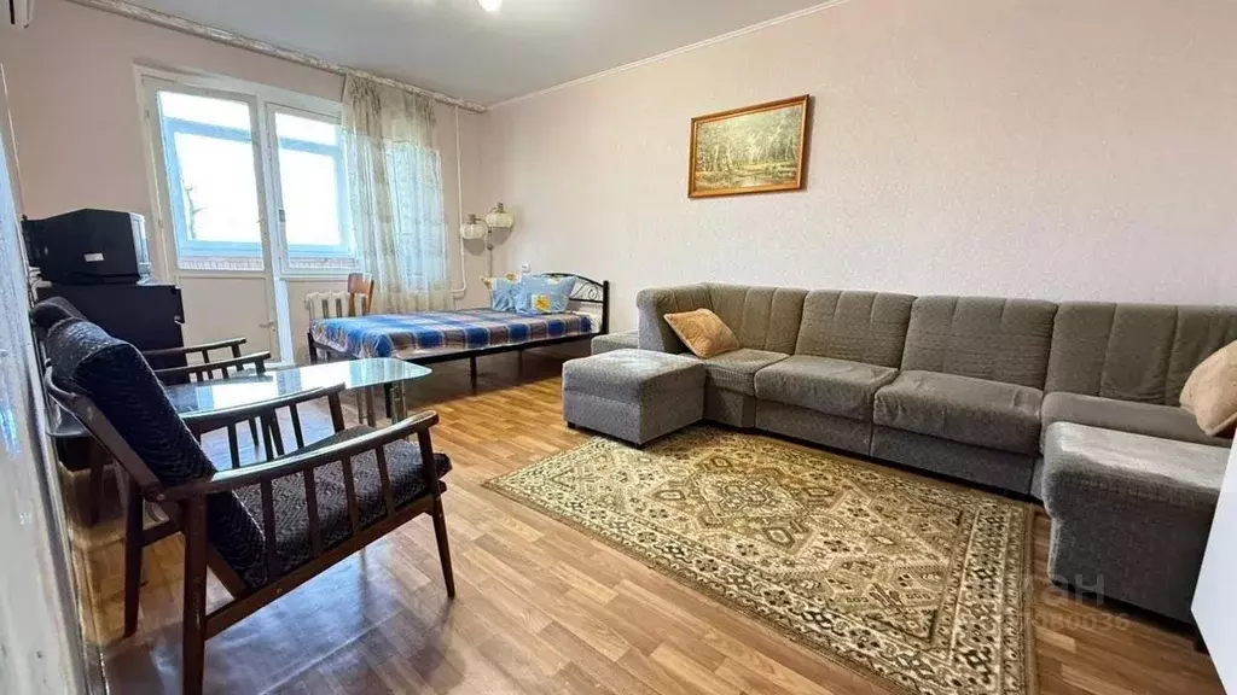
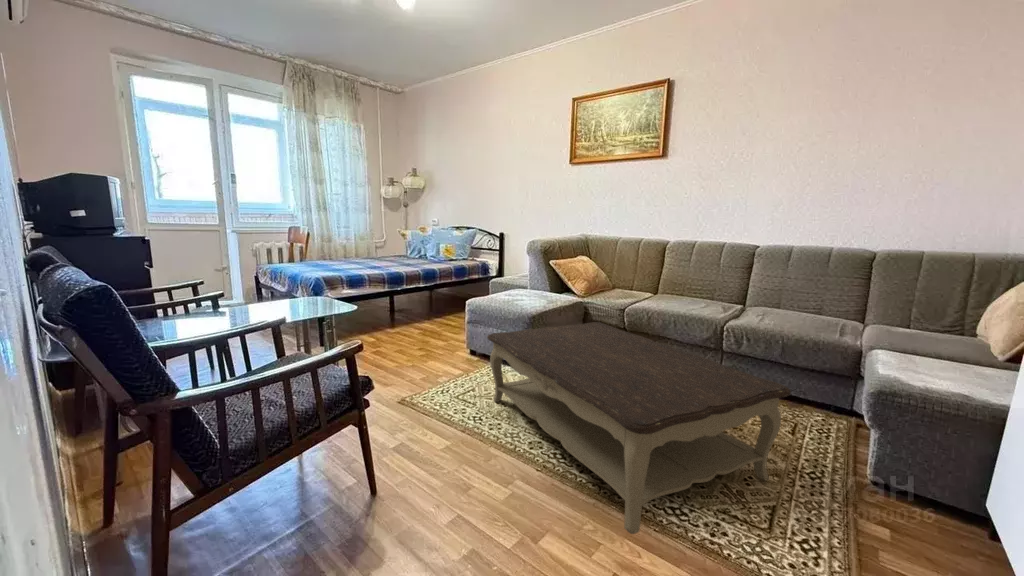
+ coffee table [486,321,792,535]
